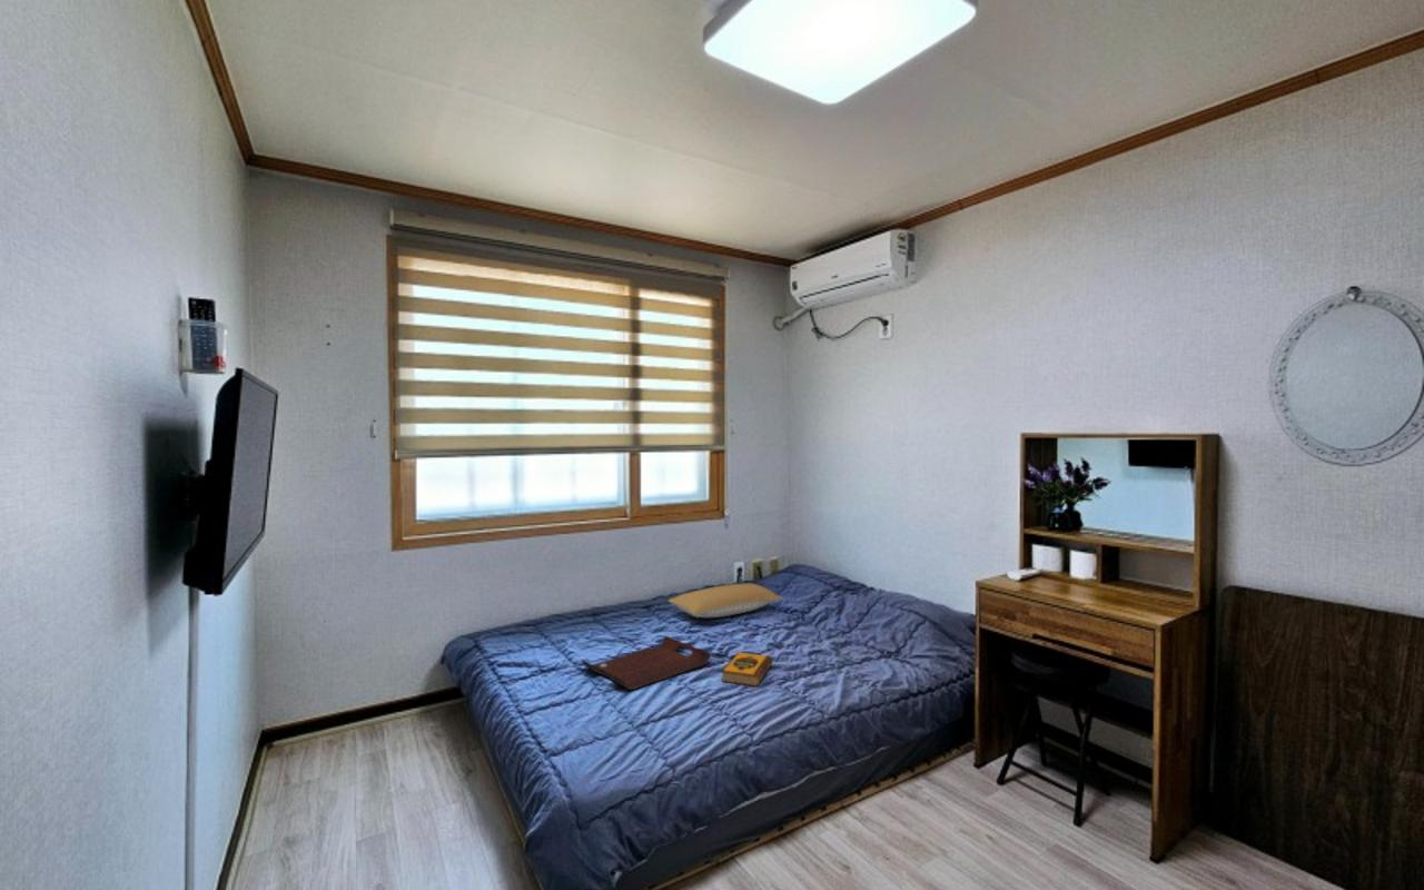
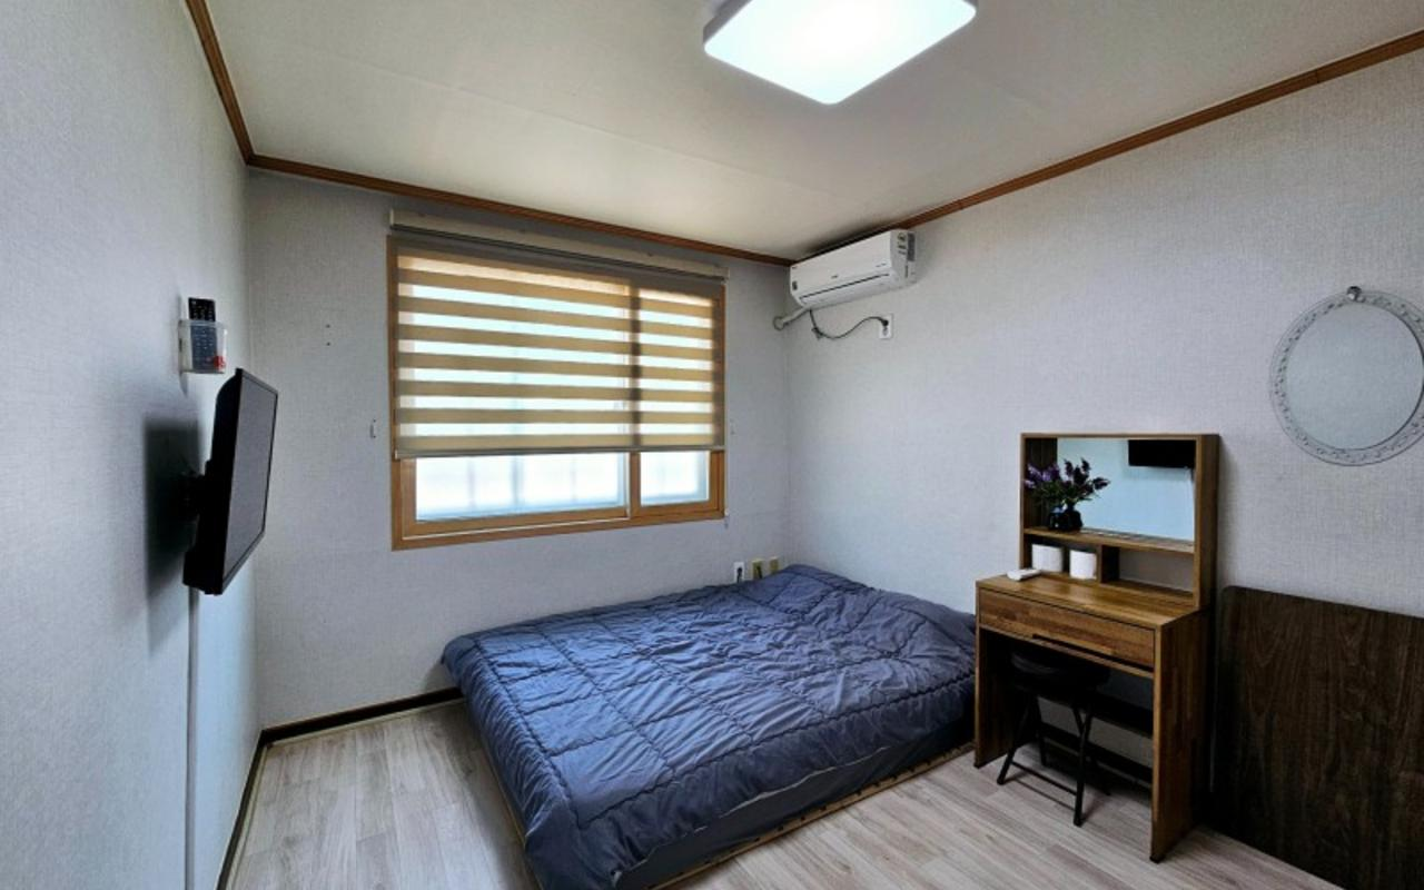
- pillow [668,582,784,619]
- hardback book [721,651,774,688]
- serving tray [580,635,712,691]
